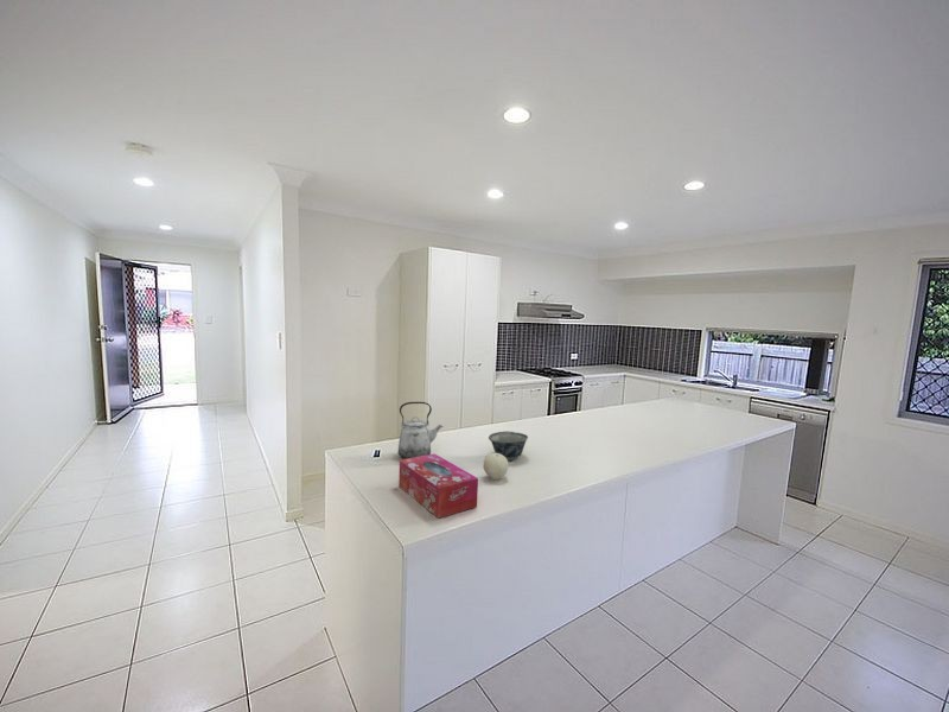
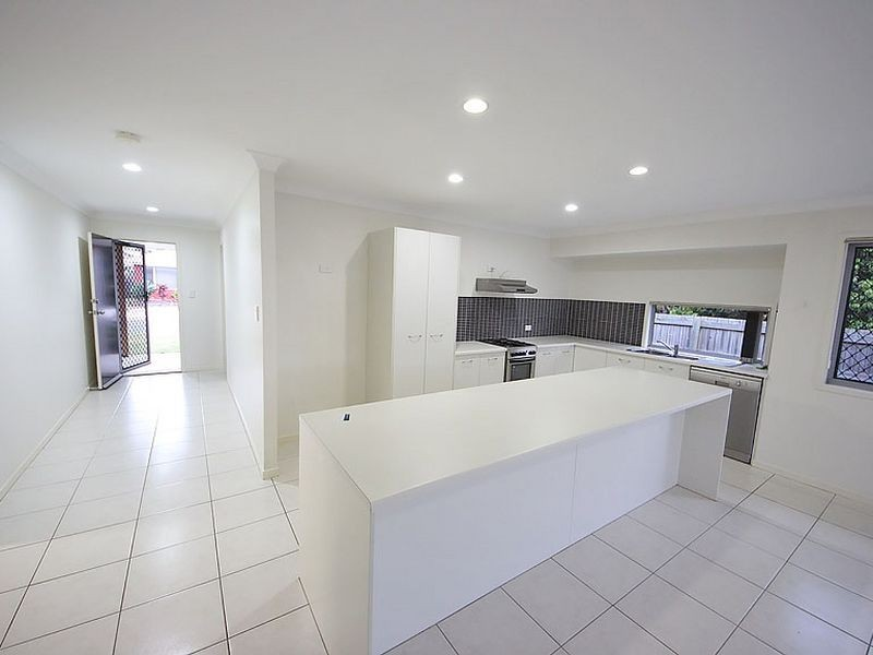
- tissue box [397,453,479,520]
- kettle [397,401,444,459]
- bowl [488,430,529,462]
- fruit [483,452,510,481]
